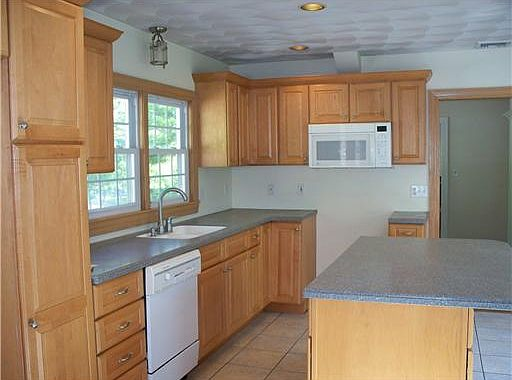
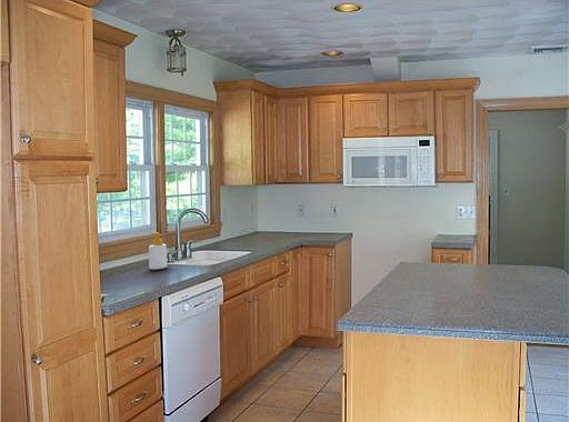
+ soap bottle [148,231,168,271]
